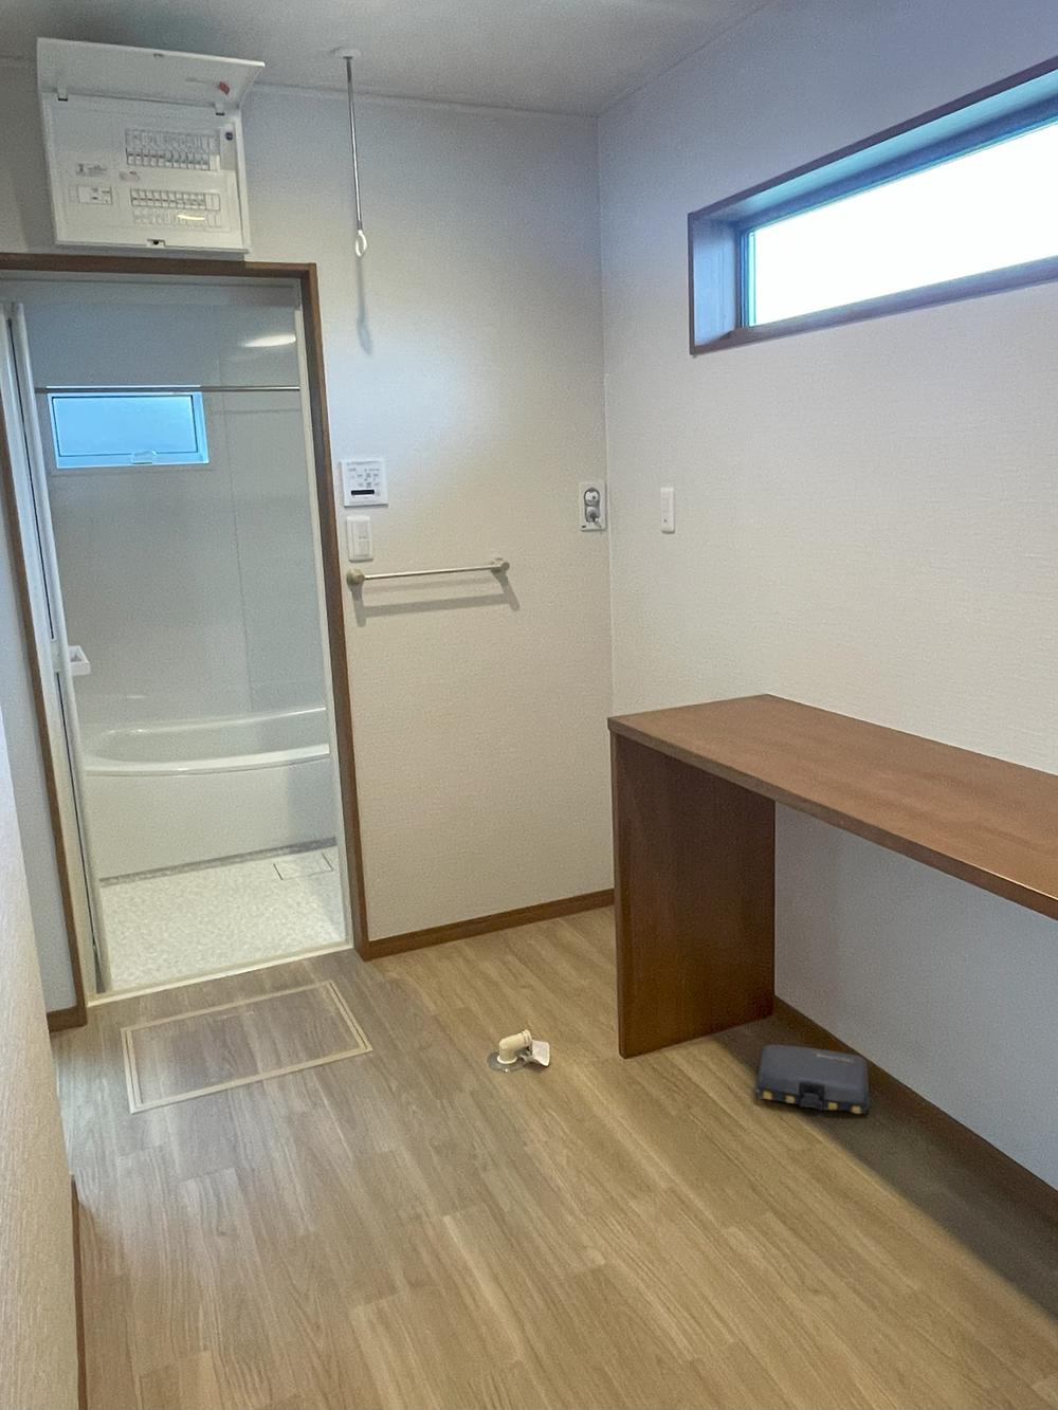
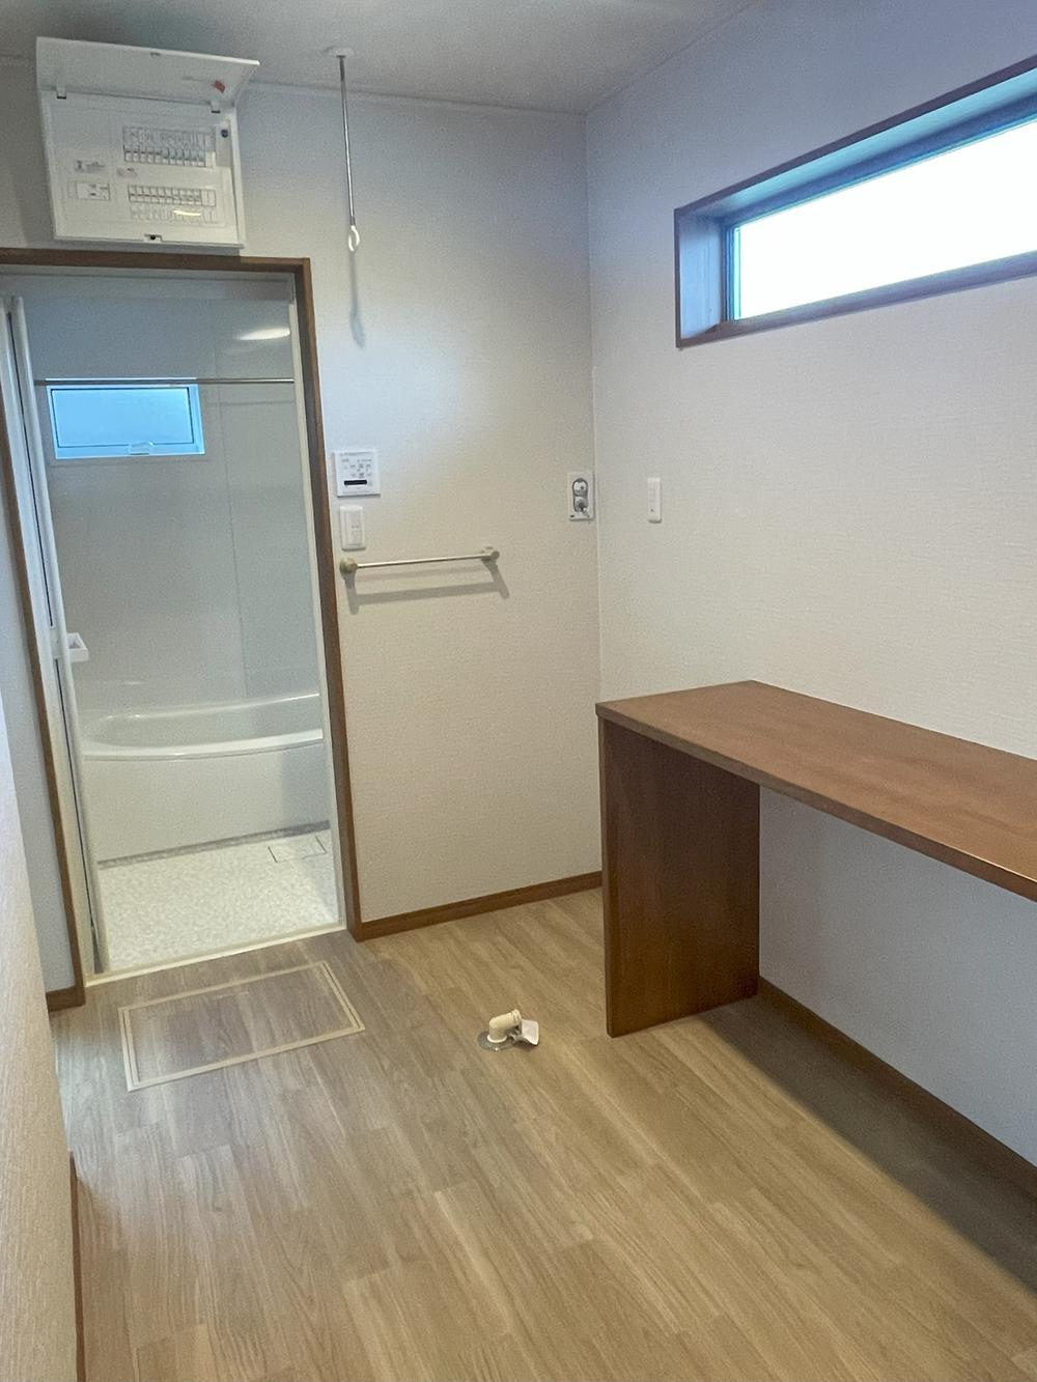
- bag [755,1044,870,1114]
